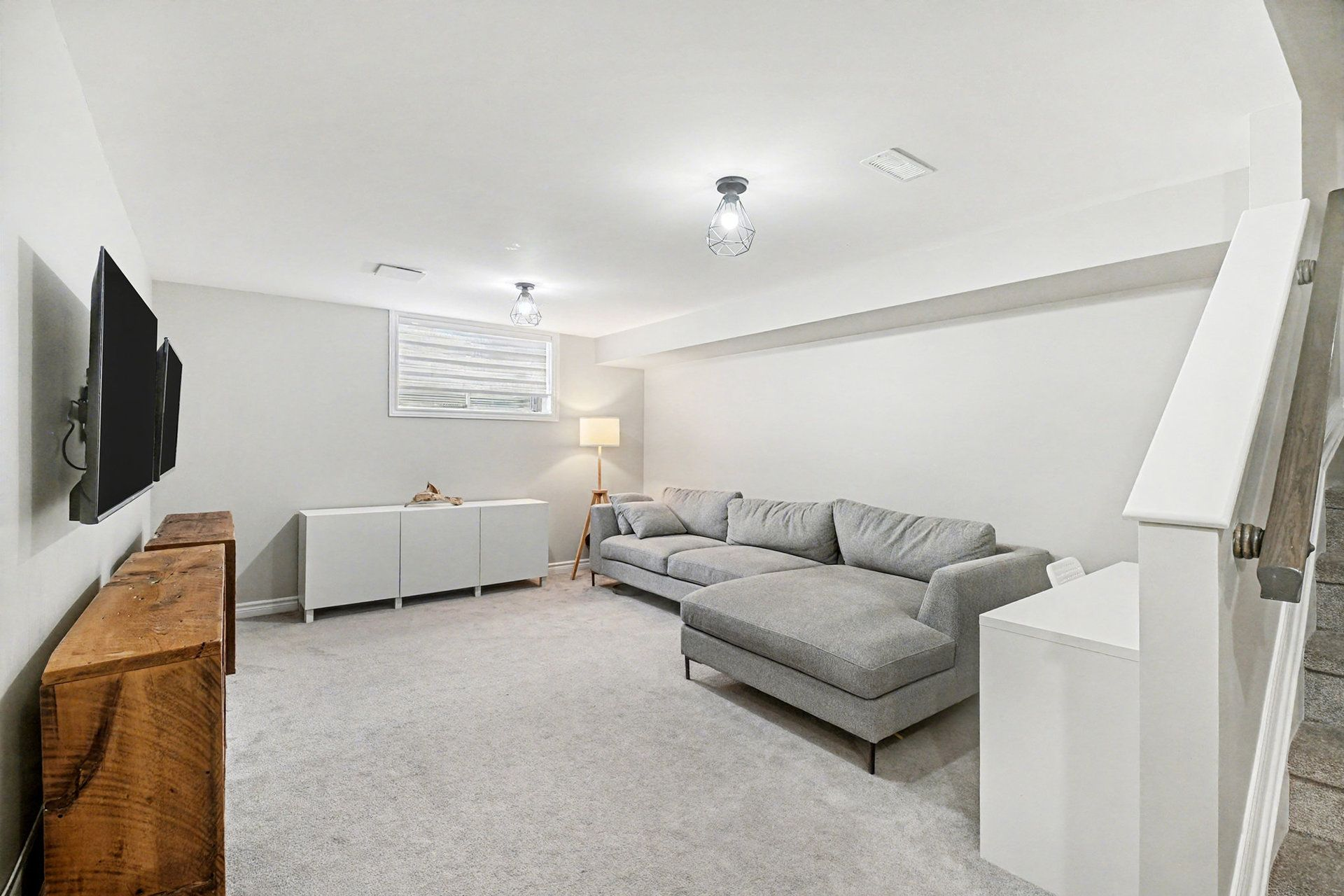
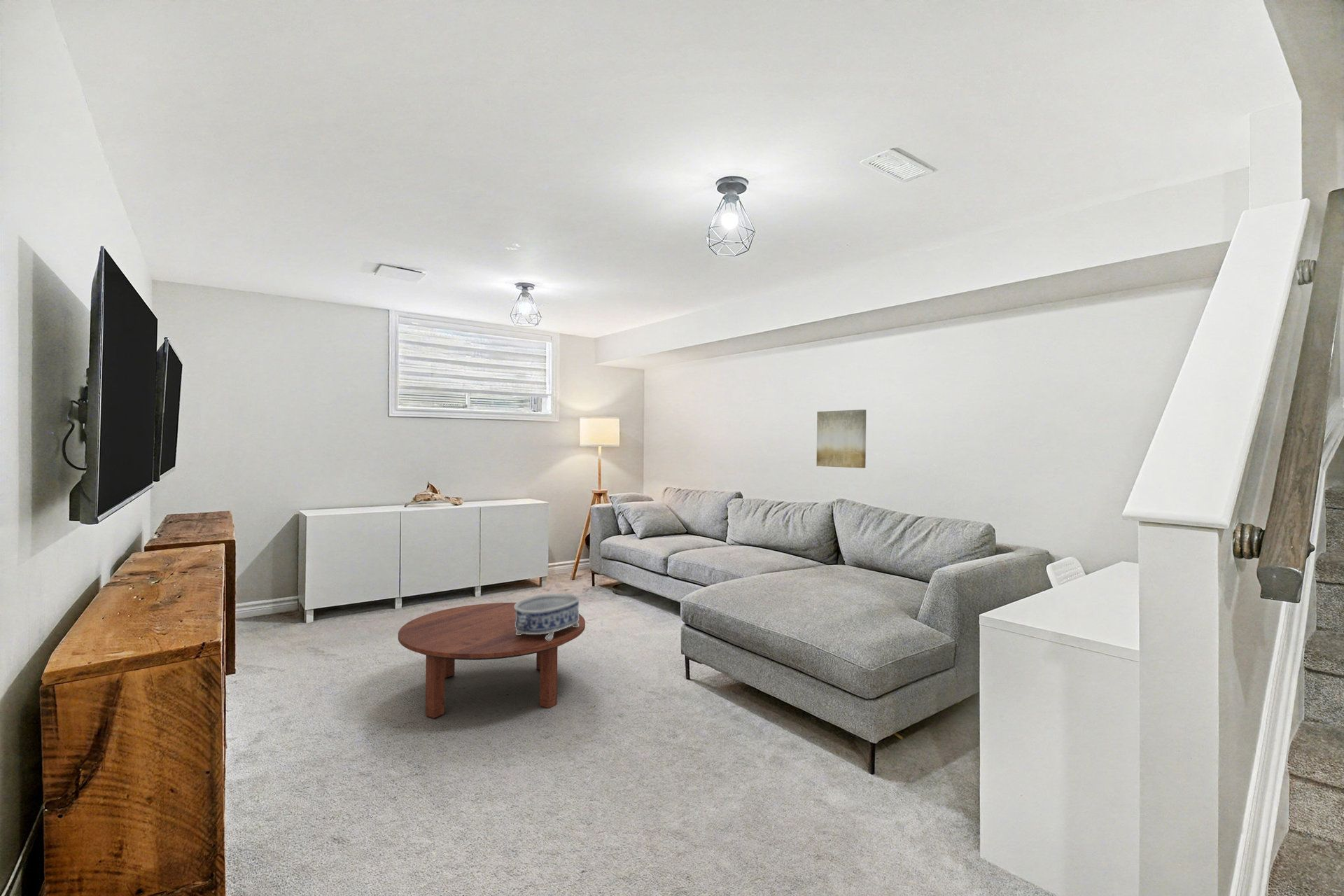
+ decorative bowl [514,593,580,640]
+ wall art [816,409,867,469]
+ coffee table [398,602,586,719]
